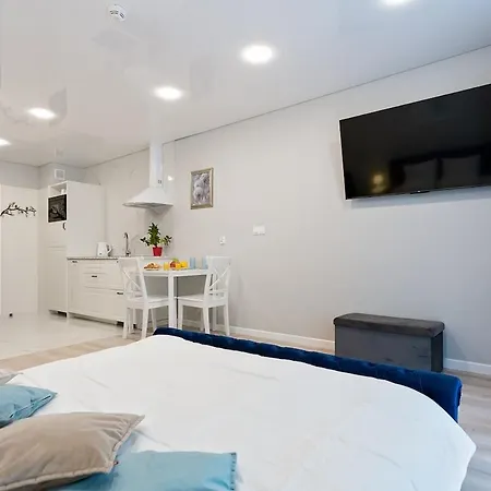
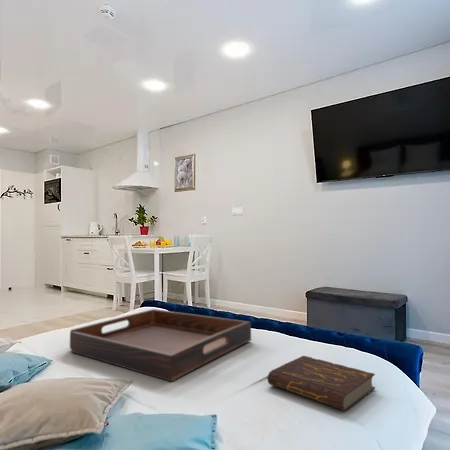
+ serving tray [69,308,252,383]
+ book [266,355,376,412]
